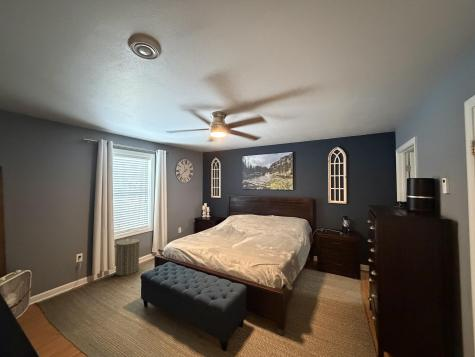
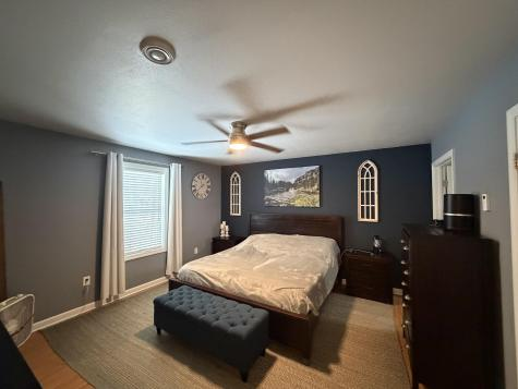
- laundry hamper [113,236,141,277]
